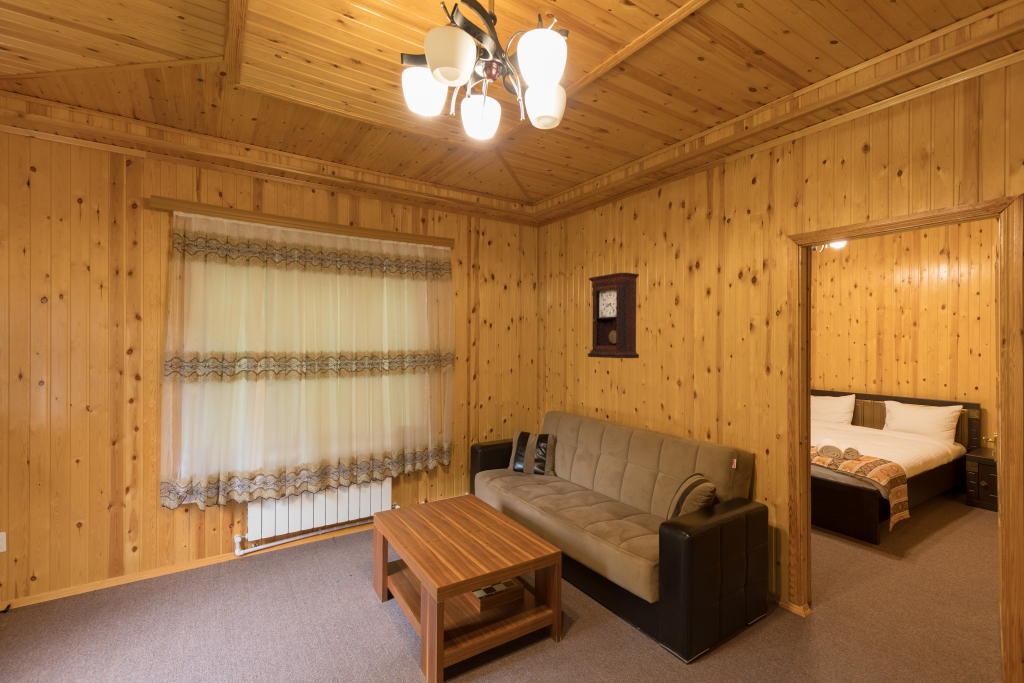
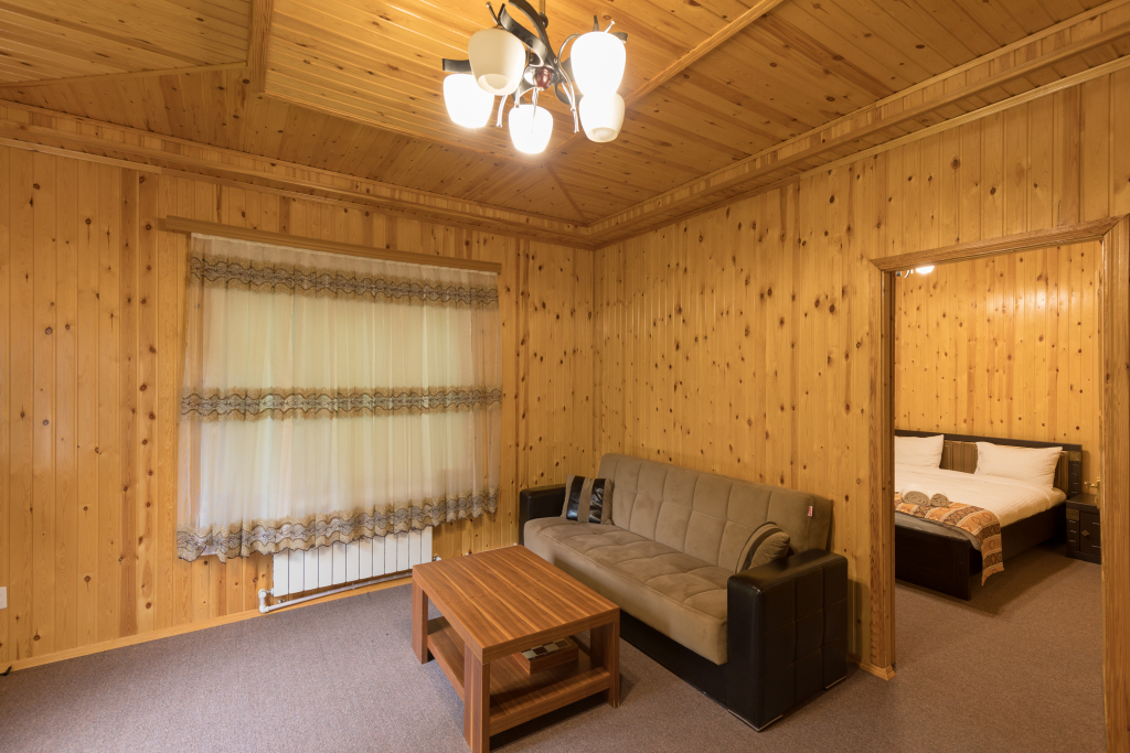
- pendulum clock [587,272,640,359]
